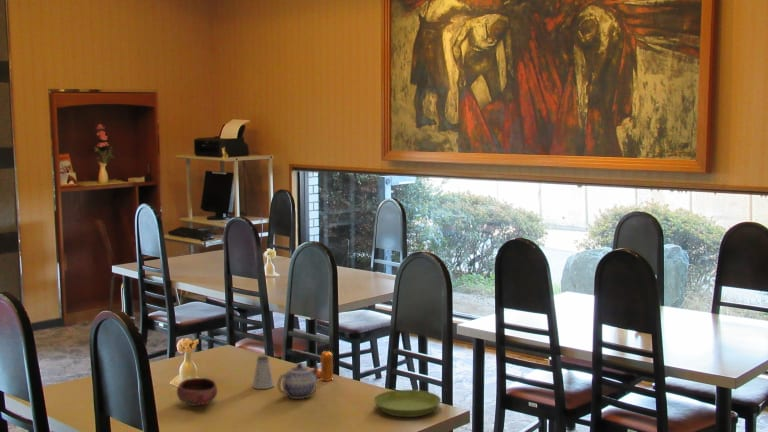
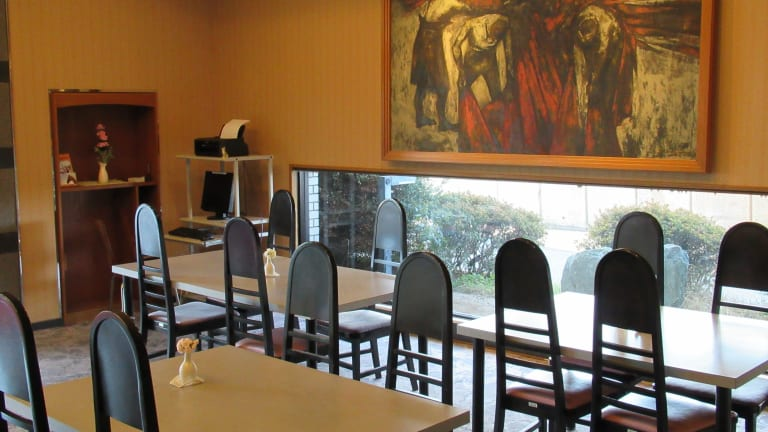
- saucer [373,389,442,418]
- saltshaker [252,355,275,390]
- pepper shaker [310,350,334,382]
- teapot [276,362,320,400]
- bowl [176,377,218,407]
